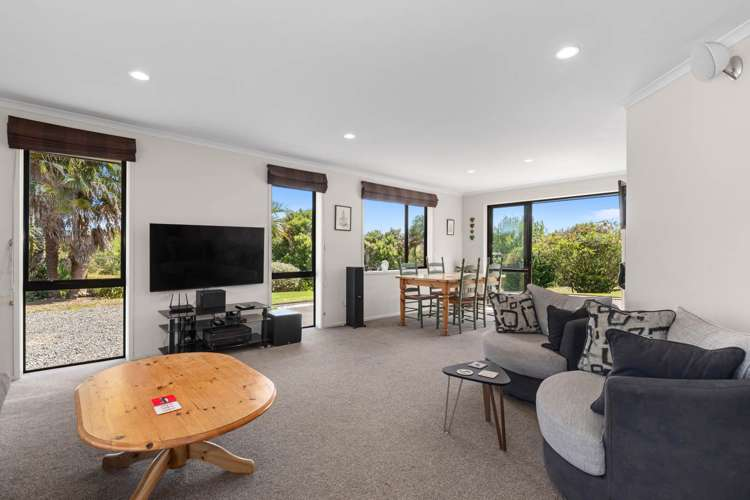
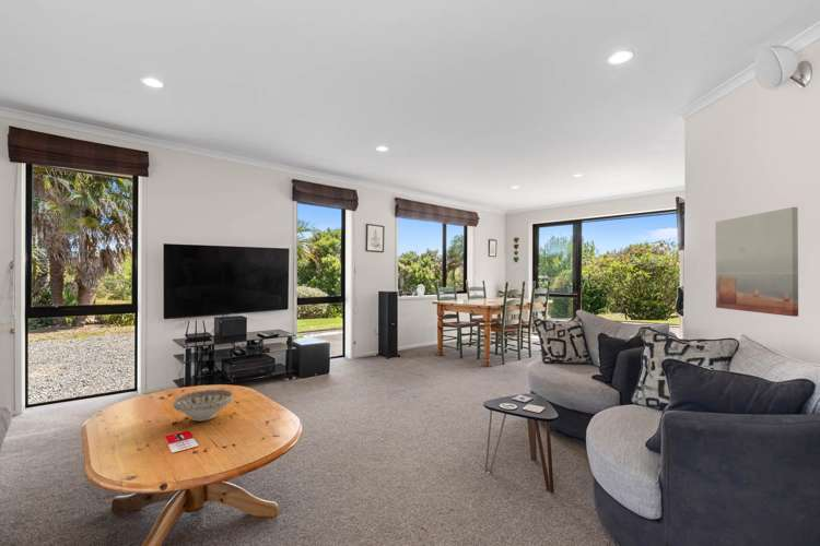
+ decorative bowl [172,389,234,423]
+ wall art [714,206,799,318]
